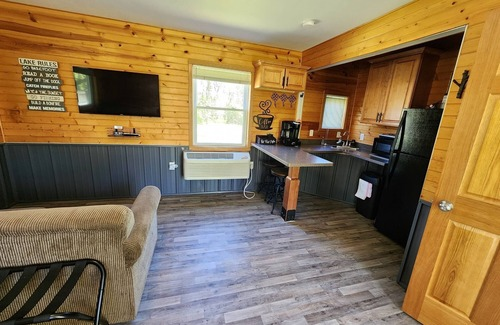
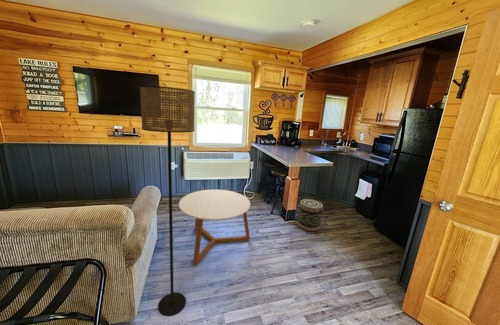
+ basket [297,198,324,232]
+ coffee table [178,189,251,266]
+ floor lamp [139,85,196,317]
